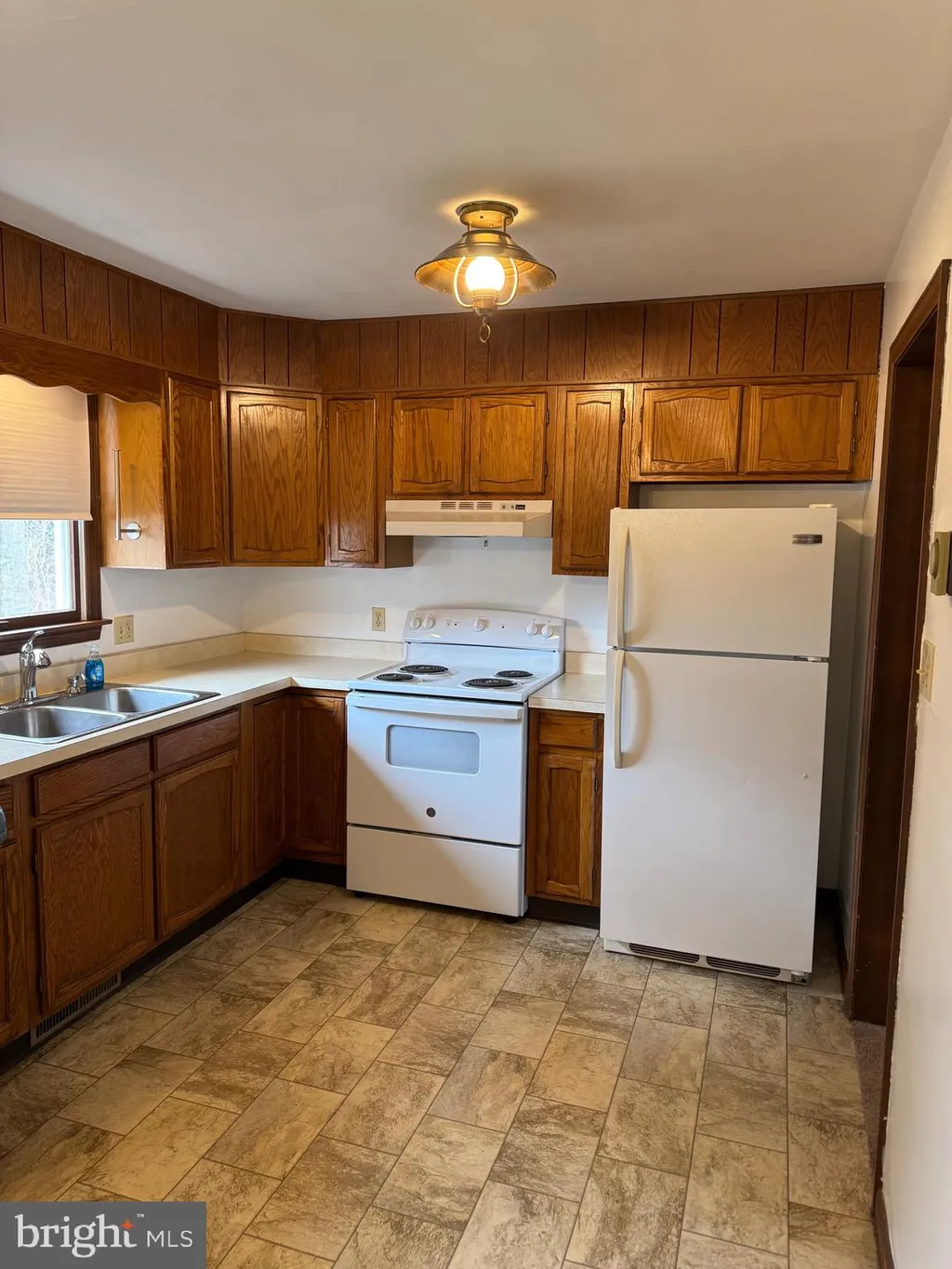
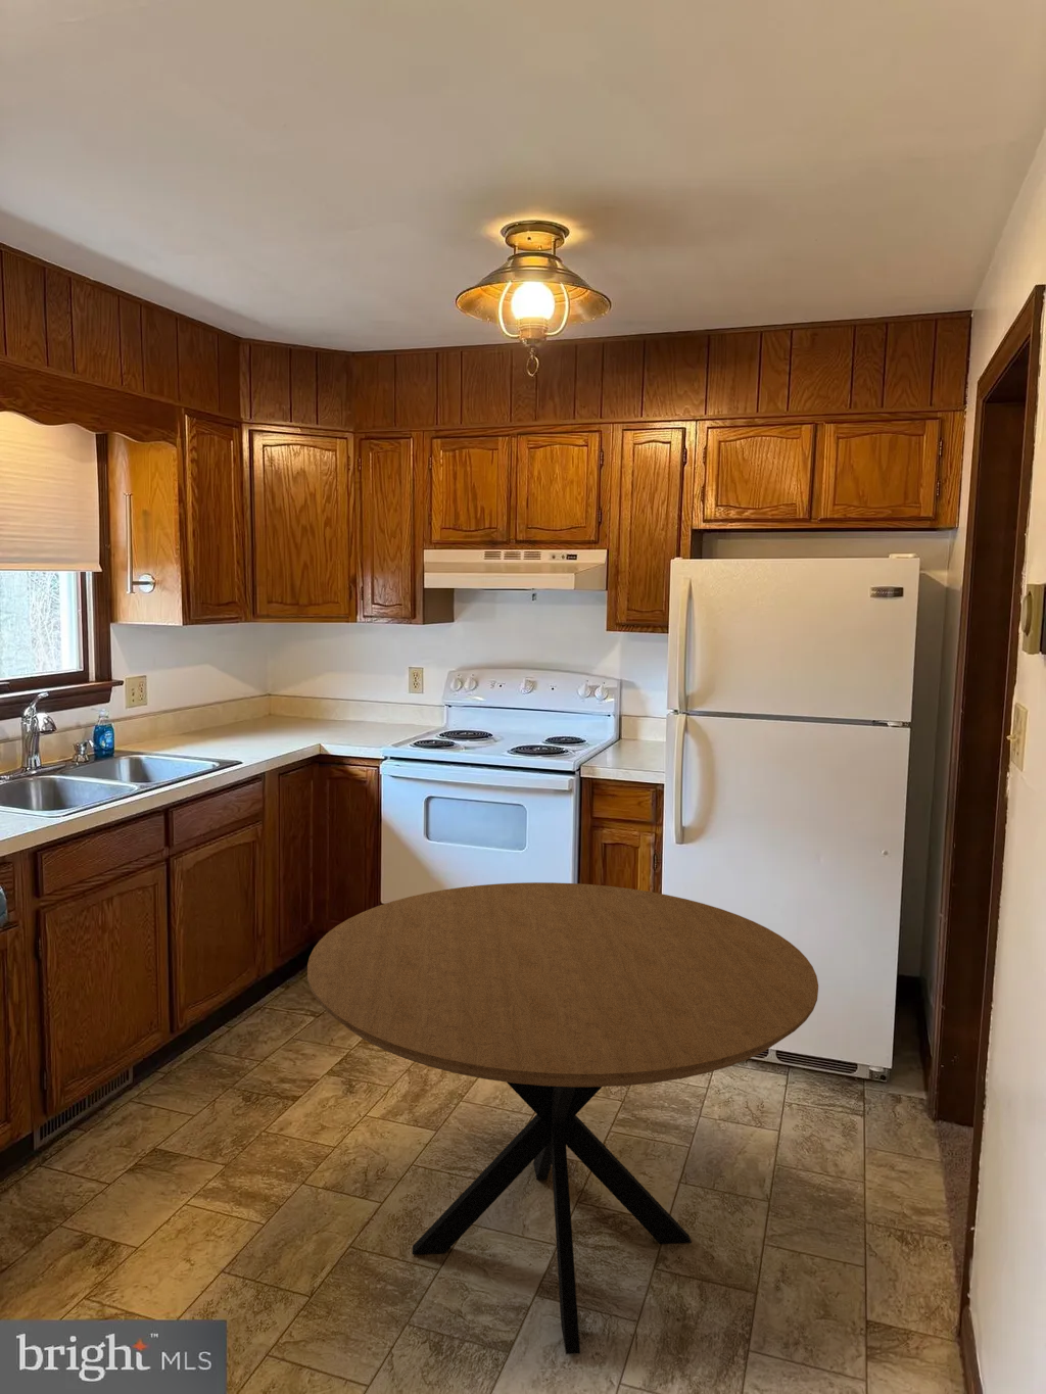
+ dining table [307,881,820,1356]
